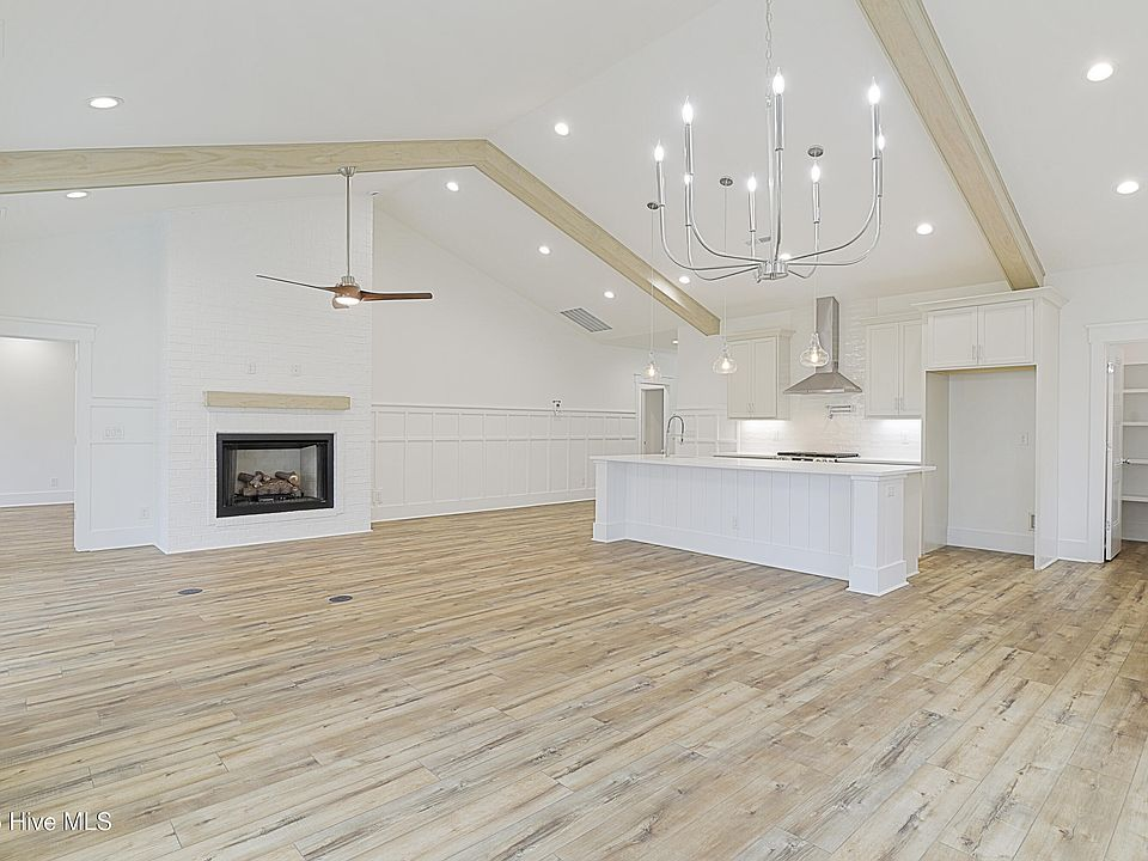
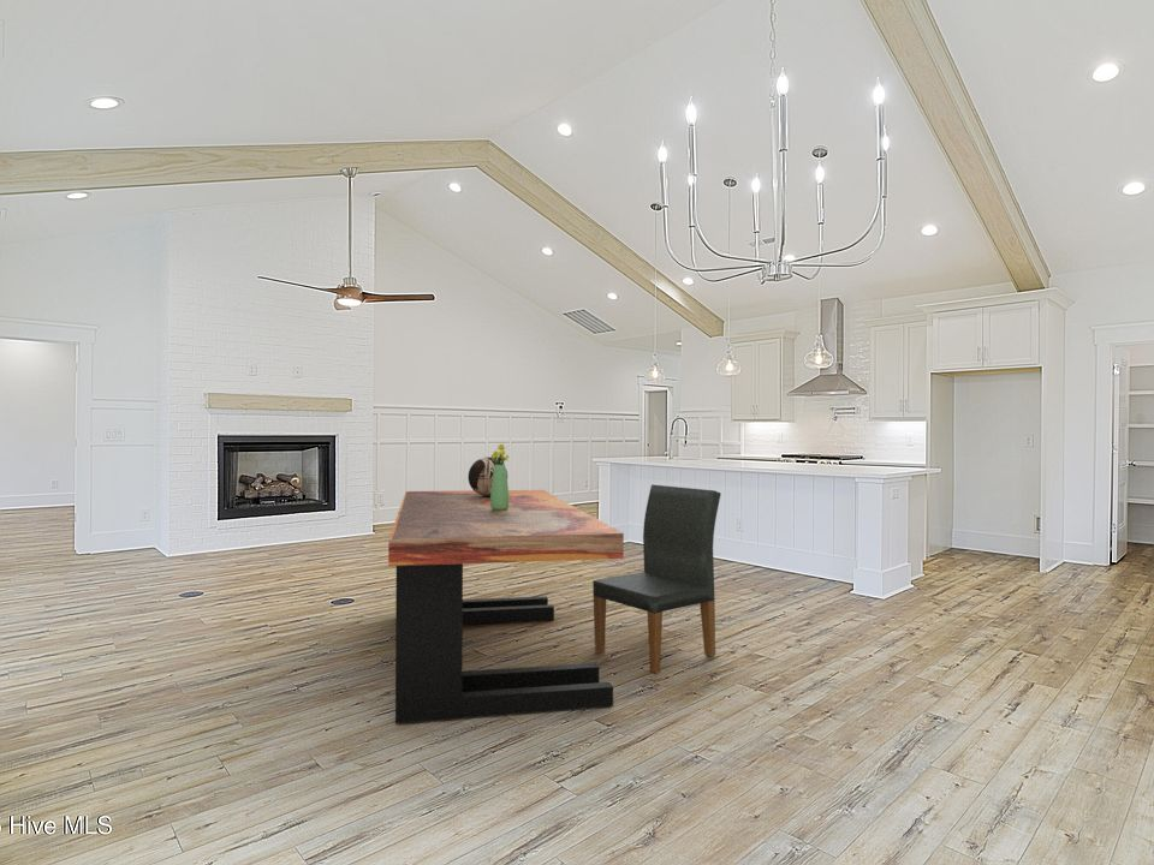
+ dining chair [591,483,722,675]
+ dining table [387,489,625,724]
+ bouquet [490,443,510,511]
+ decorative bowl [468,457,508,496]
